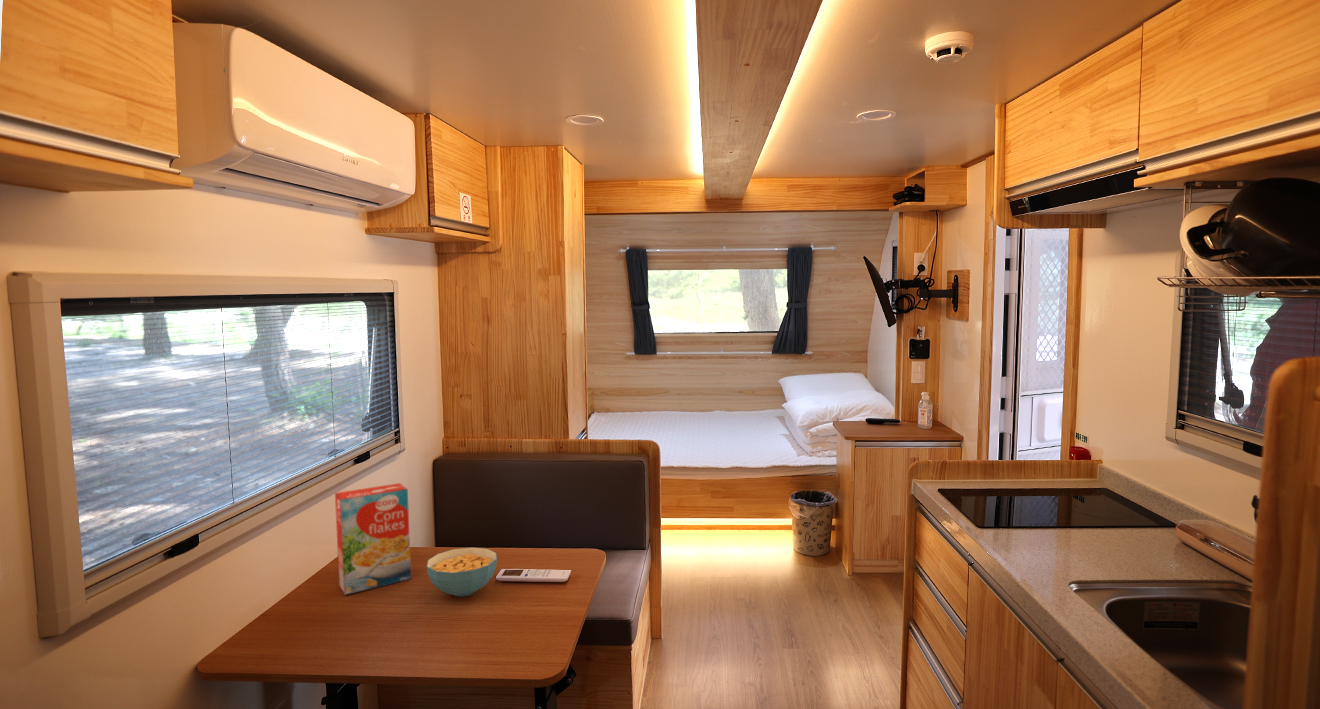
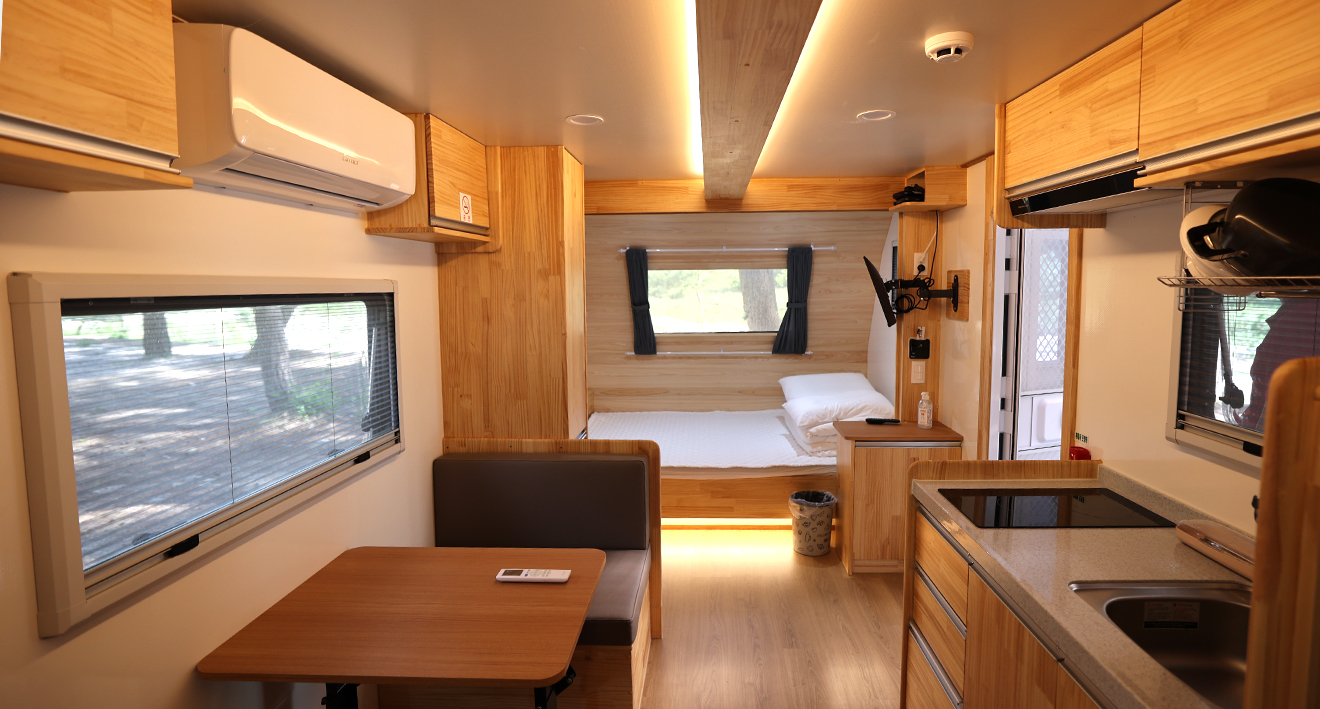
- cereal bowl [426,546,498,597]
- cereal box [334,482,412,596]
